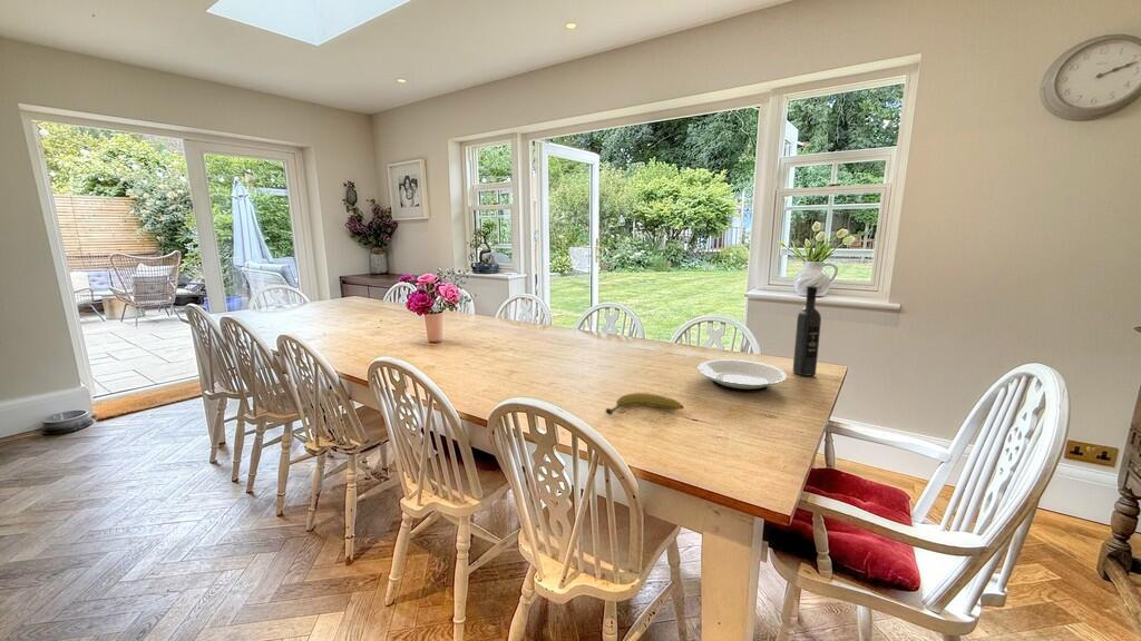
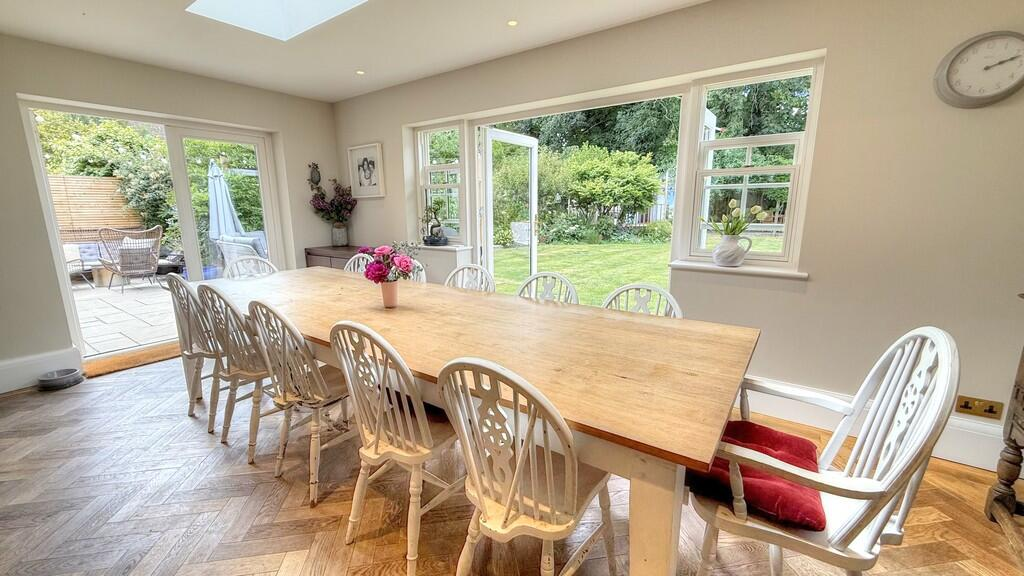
- plate [695,358,788,393]
- wine bottle [792,285,822,377]
- fruit [604,392,684,416]
